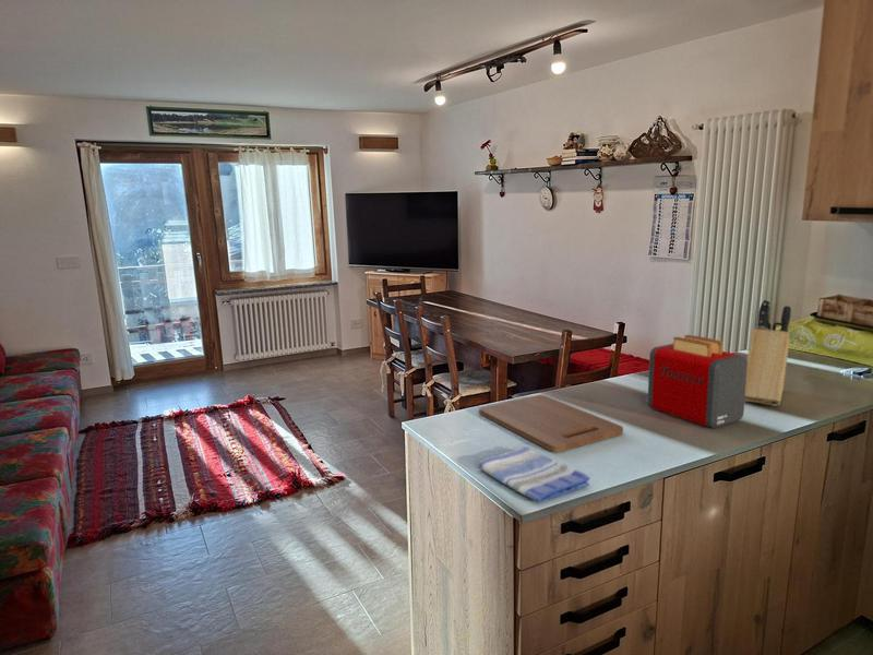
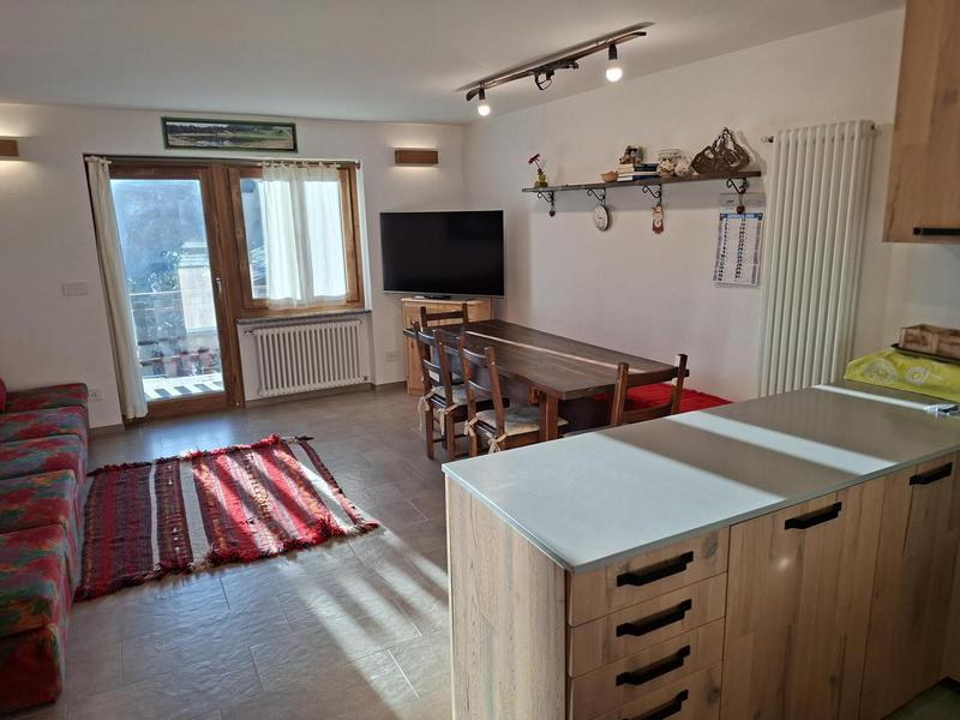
- knife block [744,298,792,407]
- cutting board [478,394,624,453]
- dish towel [477,445,590,503]
- toaster [647,334,748,429]
